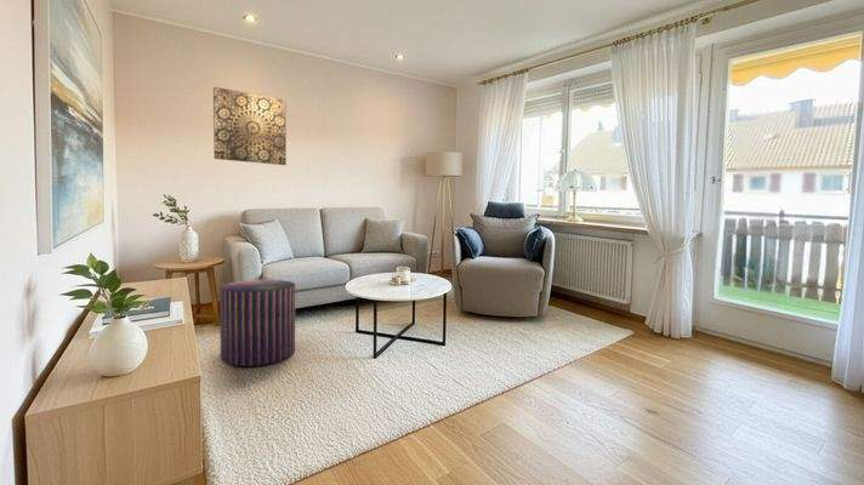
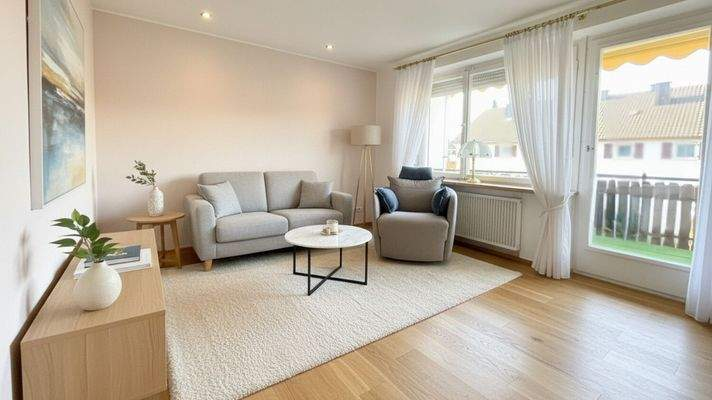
- wall art [212,86,288,166]
- stool [218,279,296,367]
